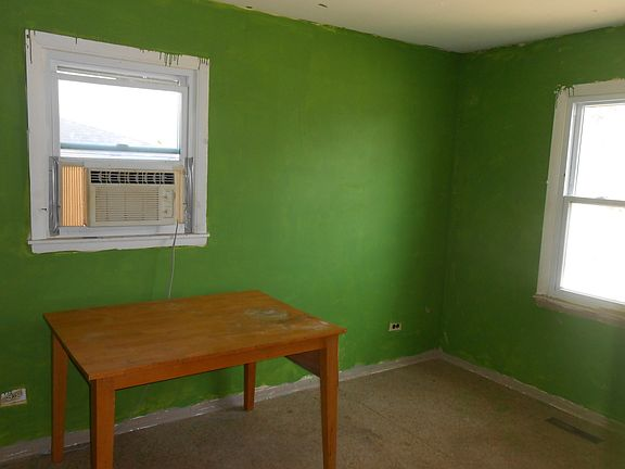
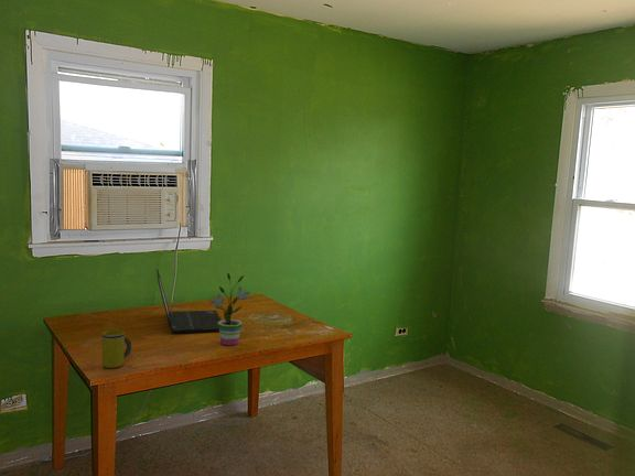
+ mug [101,328,132,369]
+ laptop [155,268,222,334]
+ potted plant [206,272,254,346]
